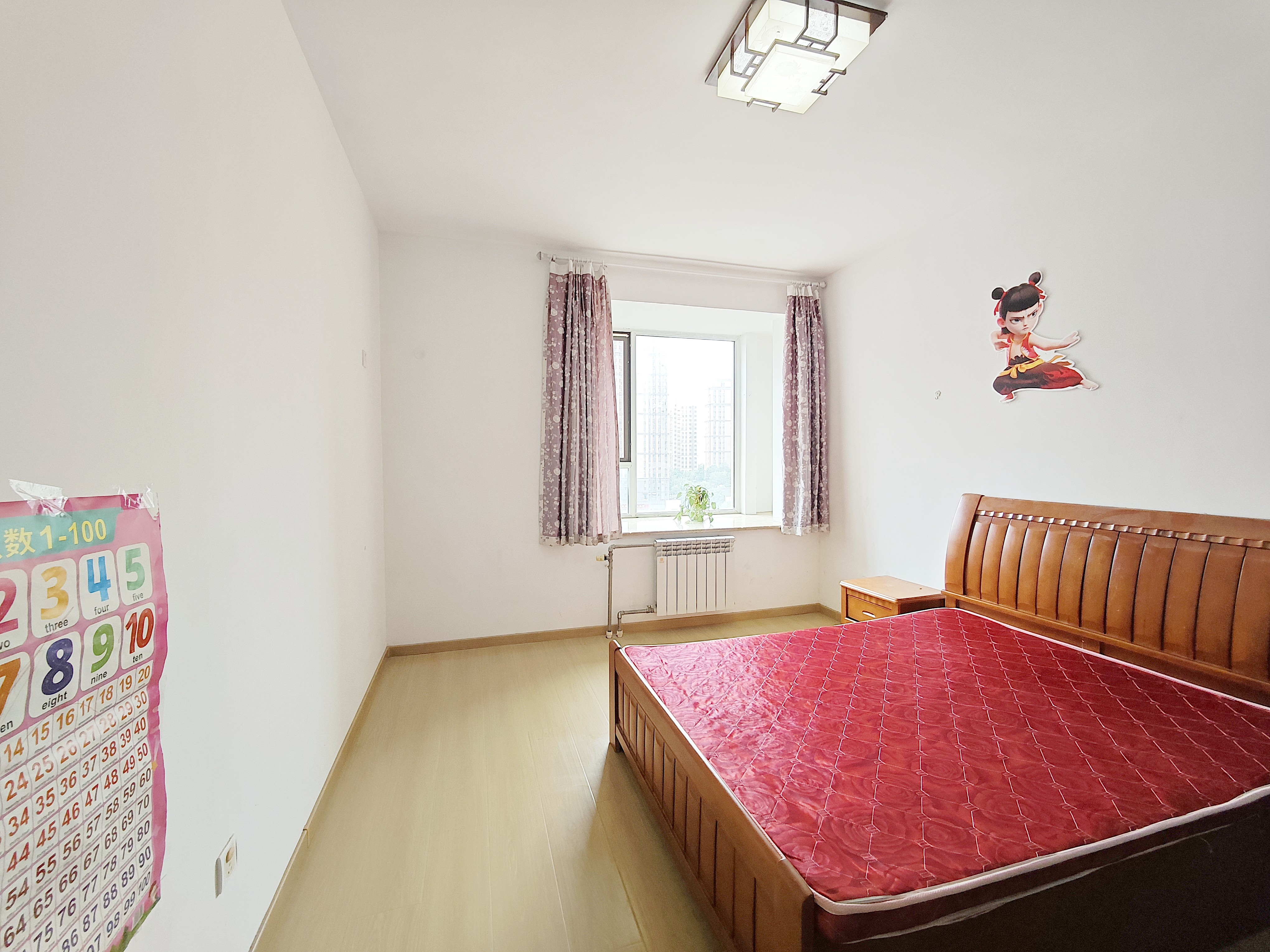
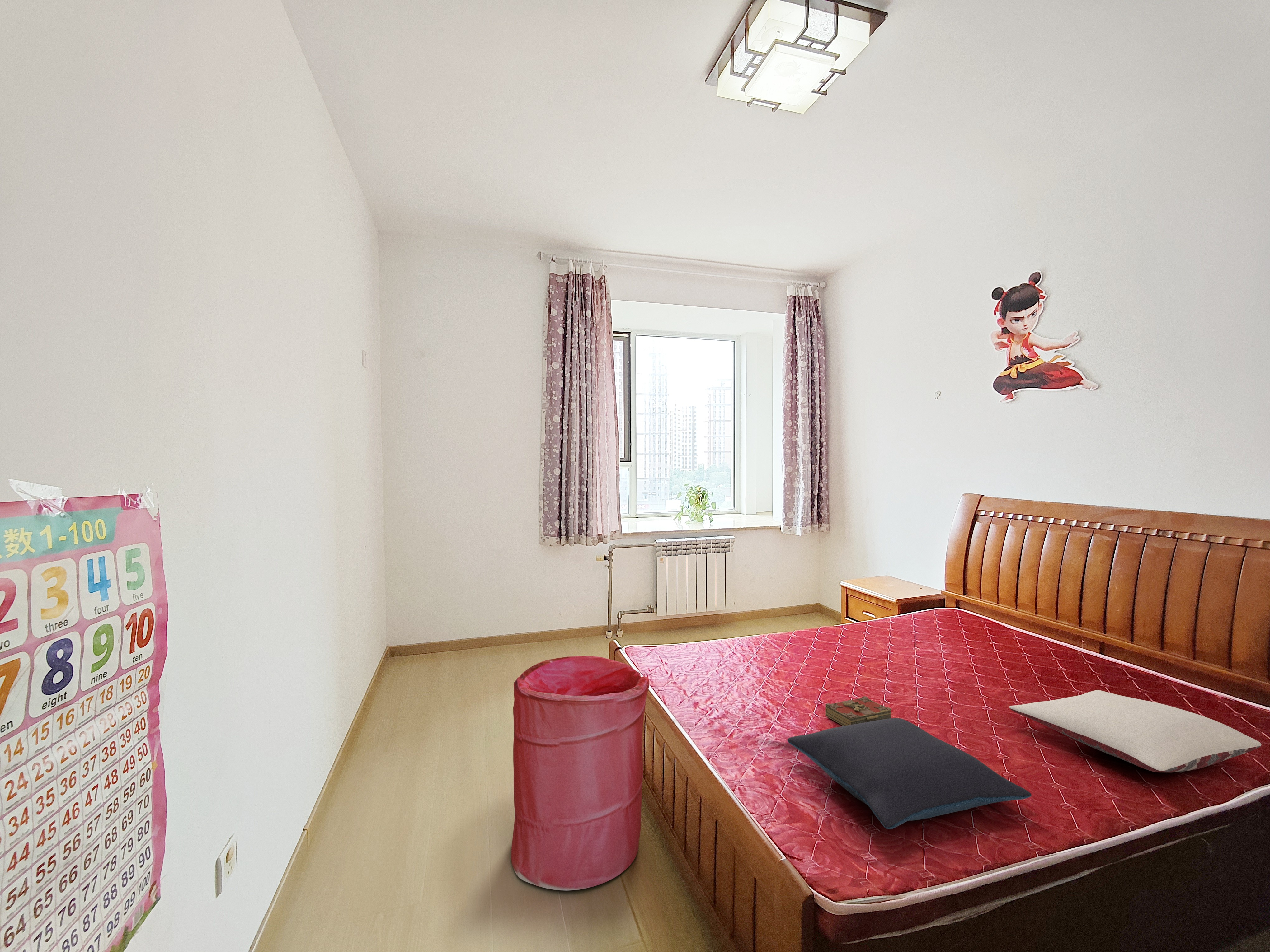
+ pillow [1009,690,1262,773]
+ pillow [787,718,1032,829]
+ book [825,696,892,726]
+ laundry hamper [511,656,650,891]
